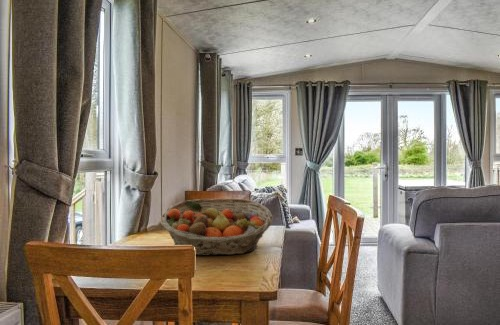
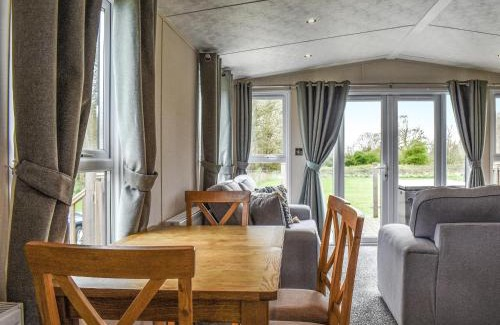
- fruit basket [160,197,274,257]
